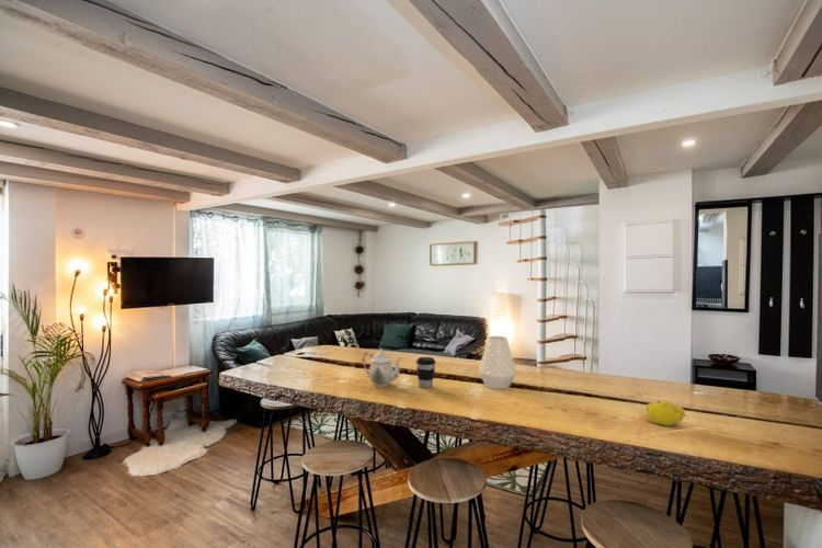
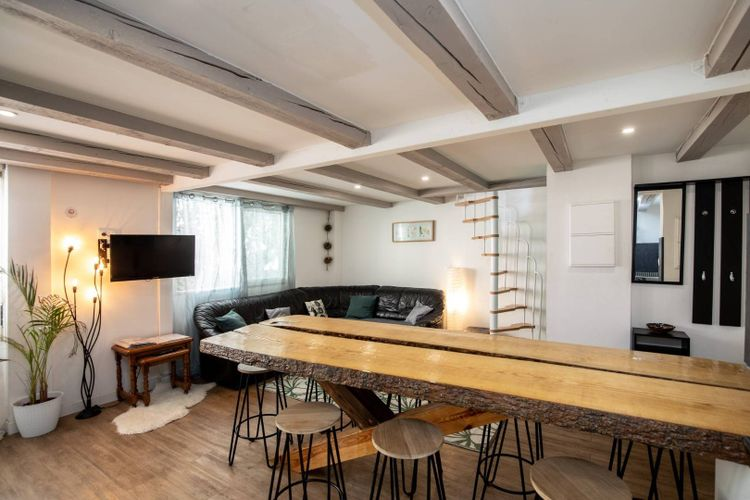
- vase [478,335,517,390]
- coffee cup [415,356,436,389]
- teapot [362,347,403,388]
- fruit [644,399,687,427]
